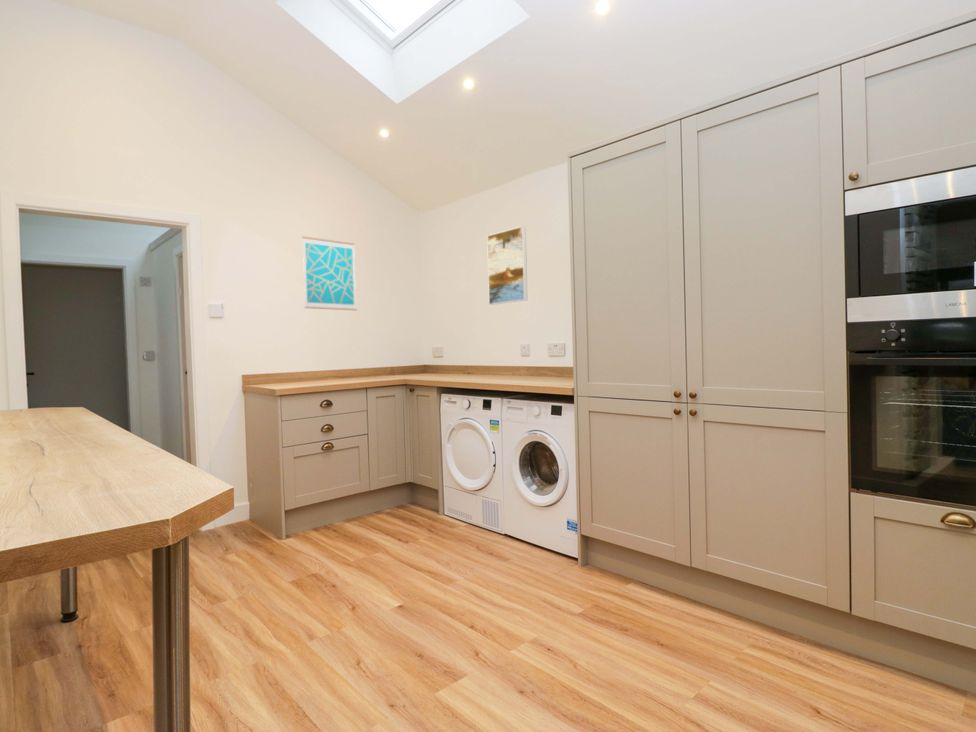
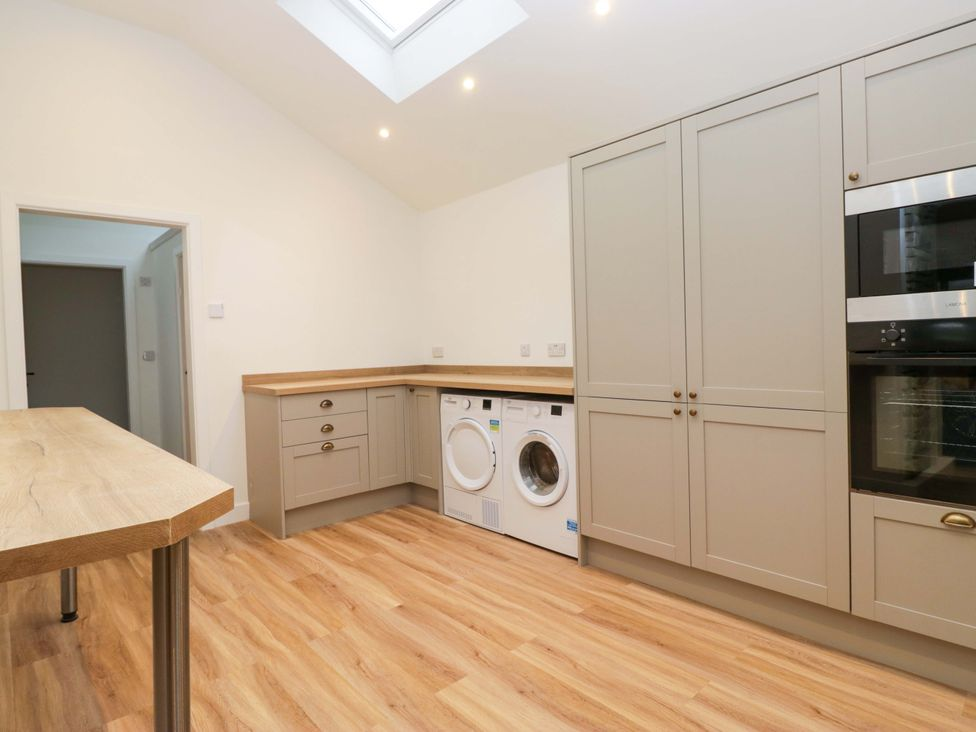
- wall art [301,235,357,311]
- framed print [486,225,528,306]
